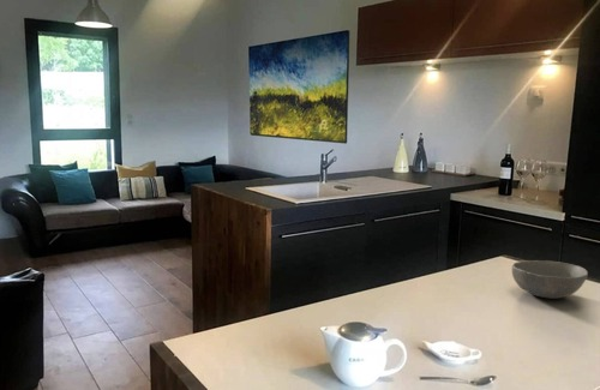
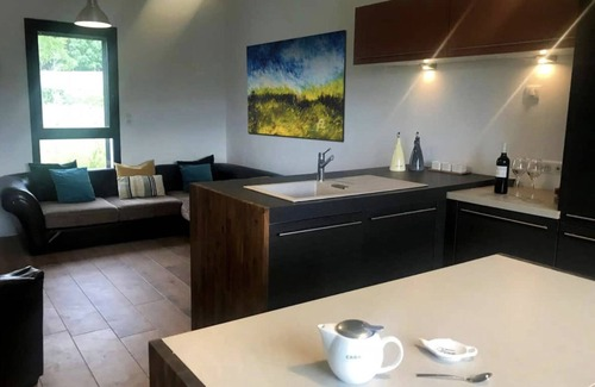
- bowl [511,259,589,300]
